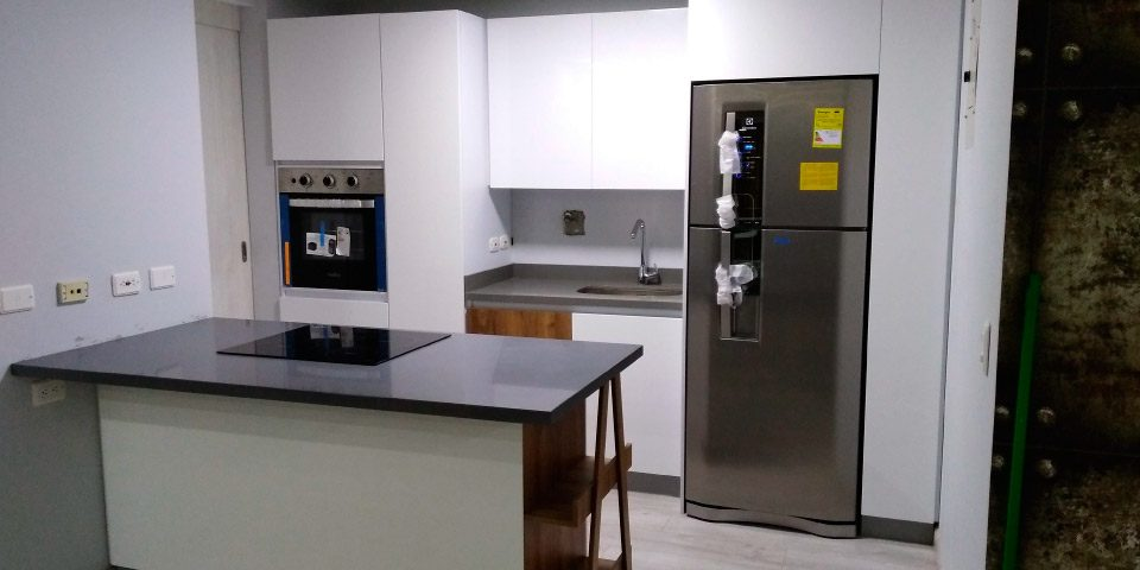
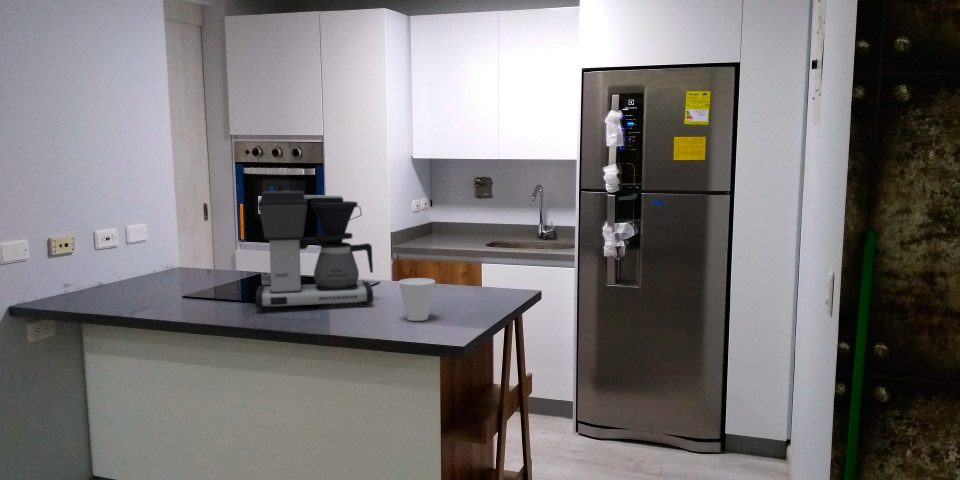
+ cup [398,277,436,322]
+ coffee maker [255,190,374,312]
